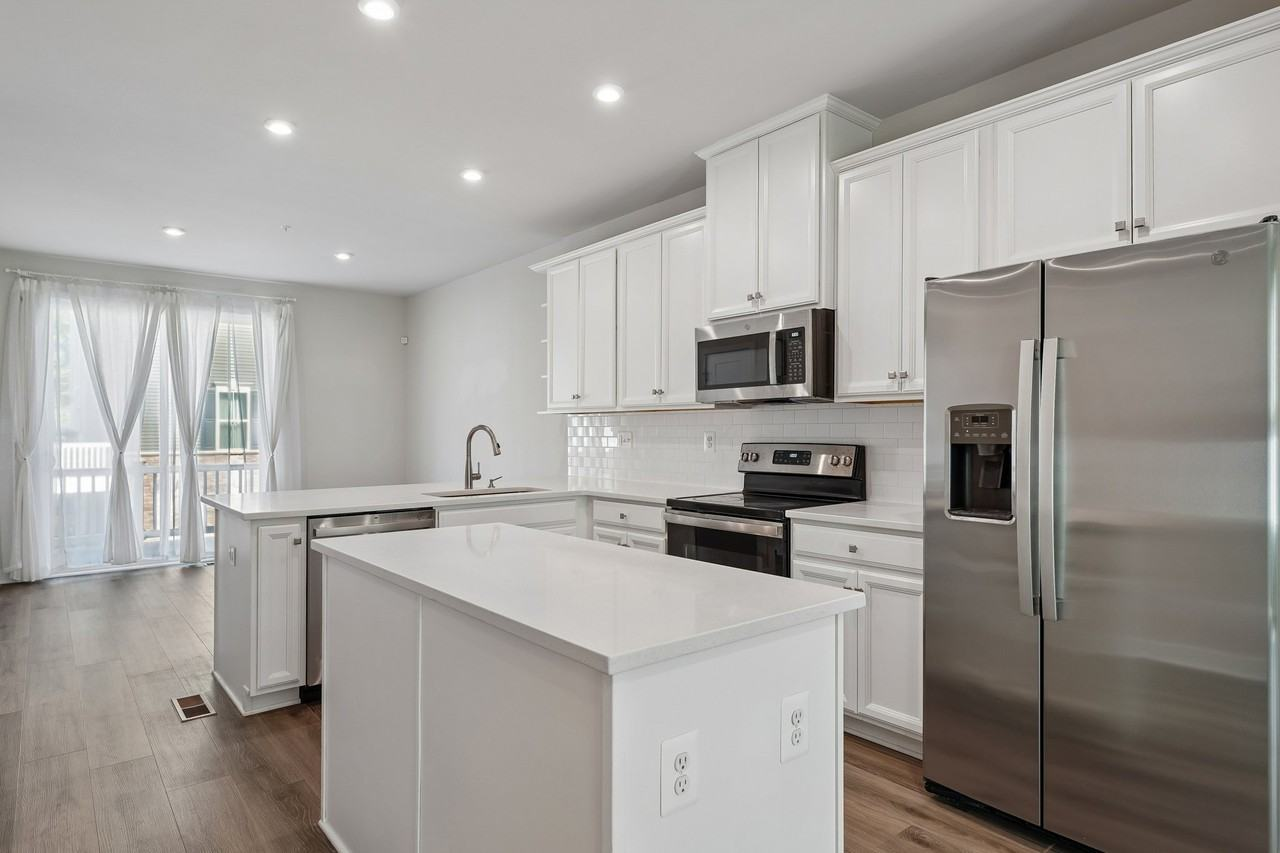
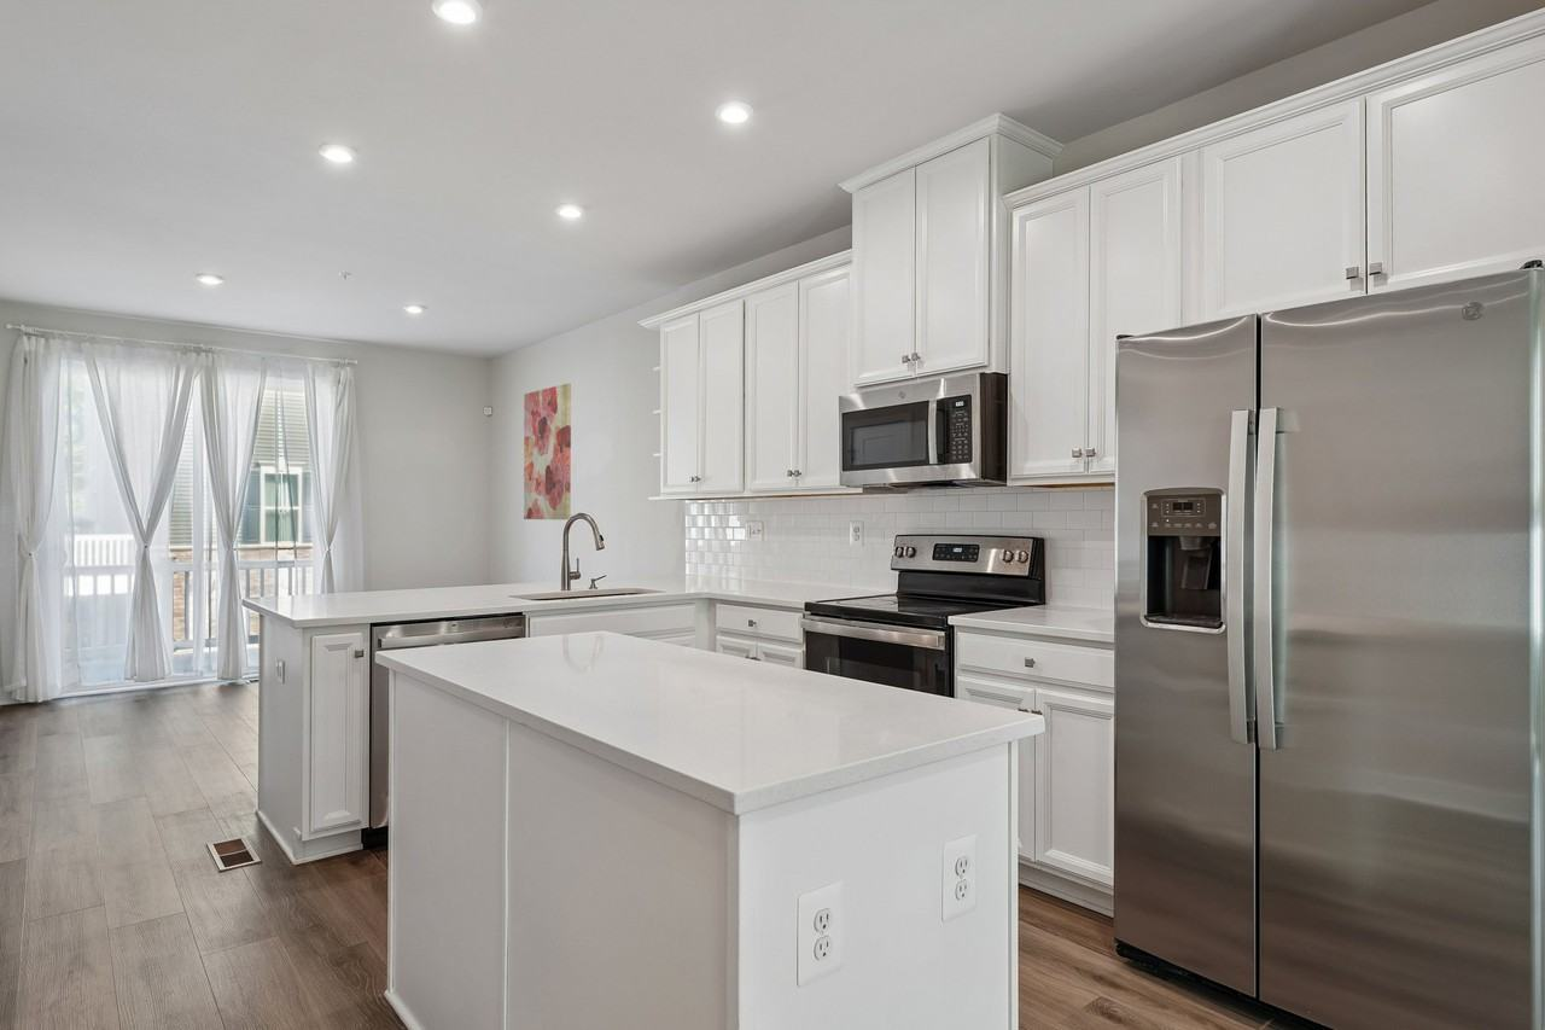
+ wall art [523,383,572,520]
